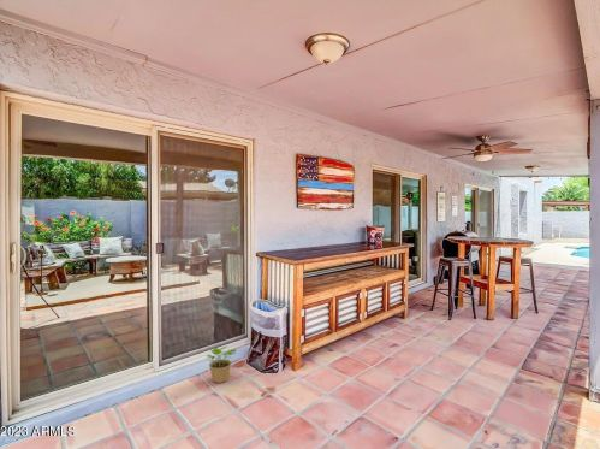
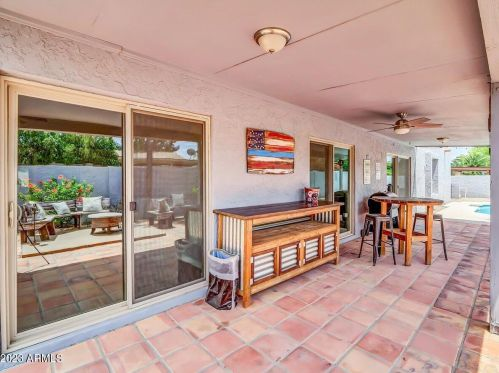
- potted plant [204,345,238,384]
